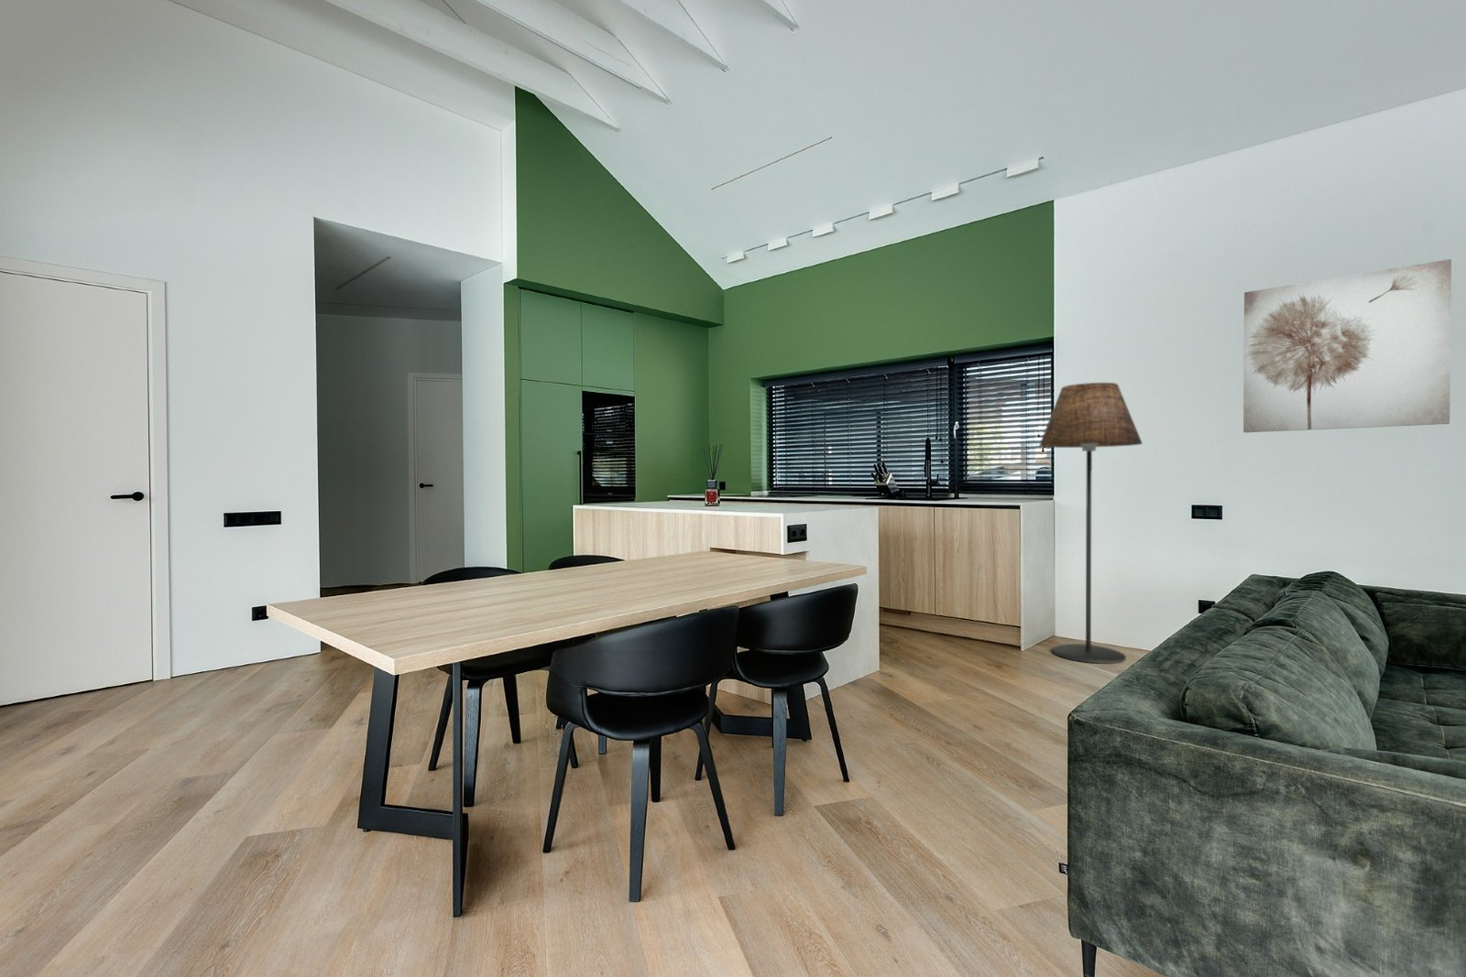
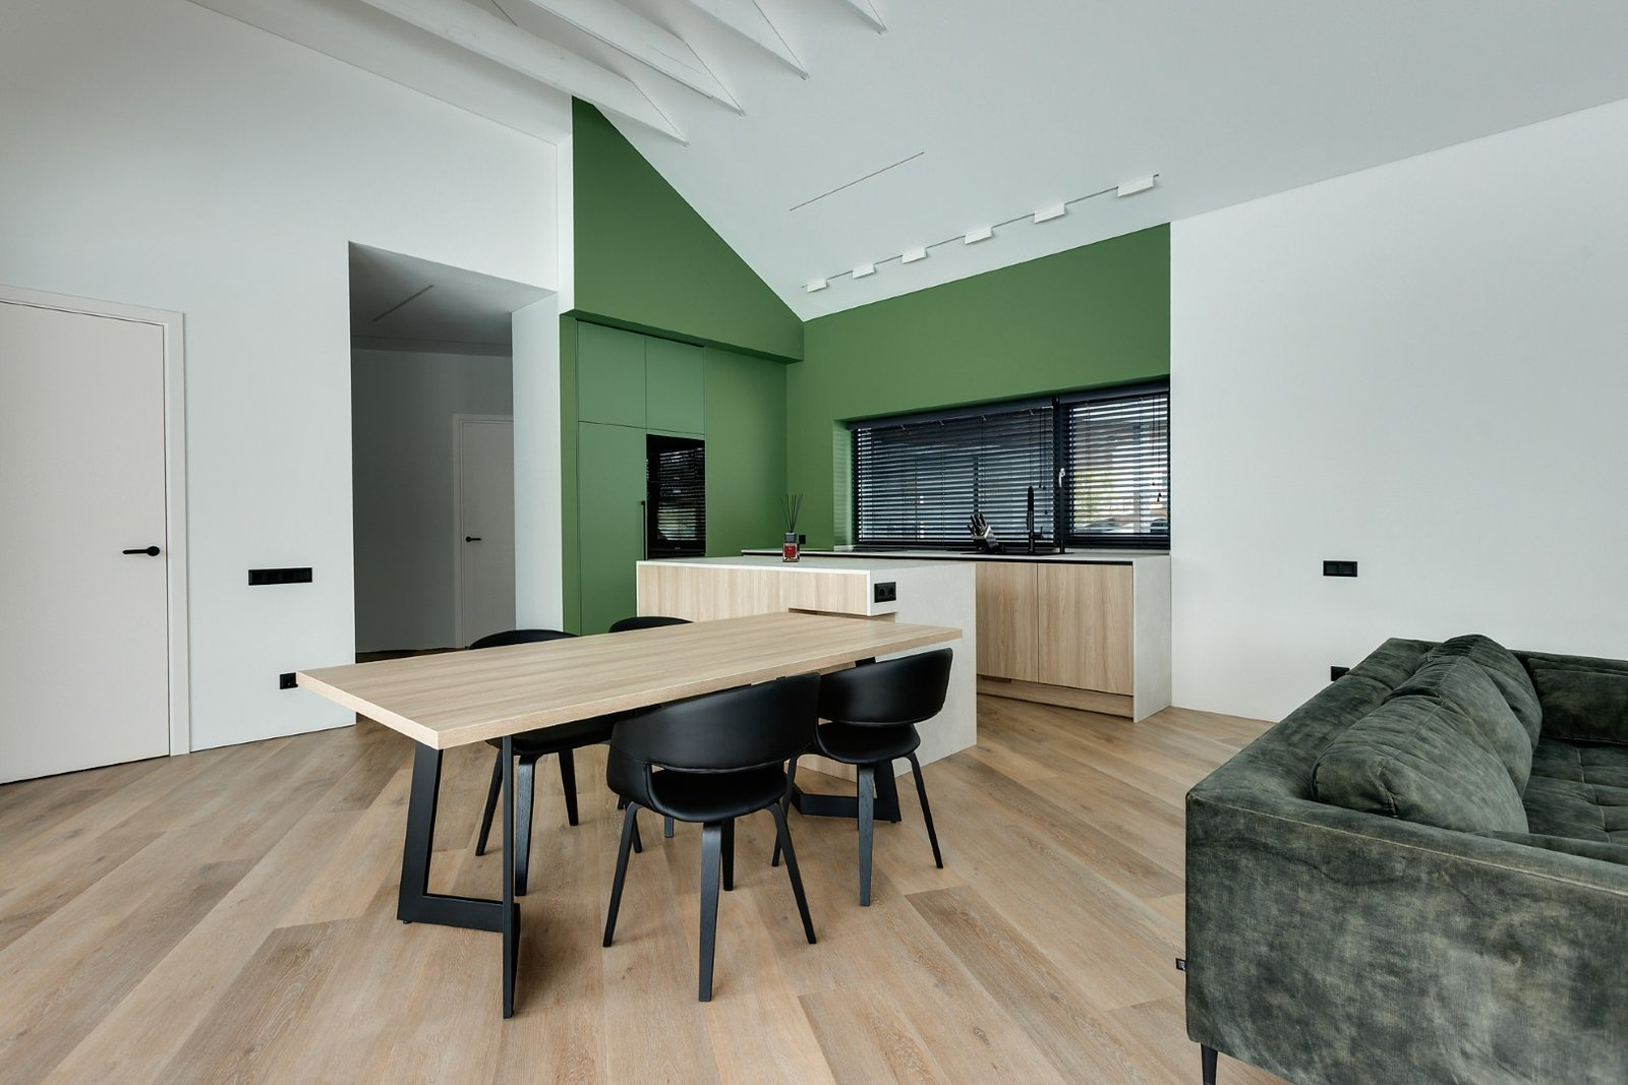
- floor lamp [1038,382,1143,665]
- wall art [1242,258,1452,433]
